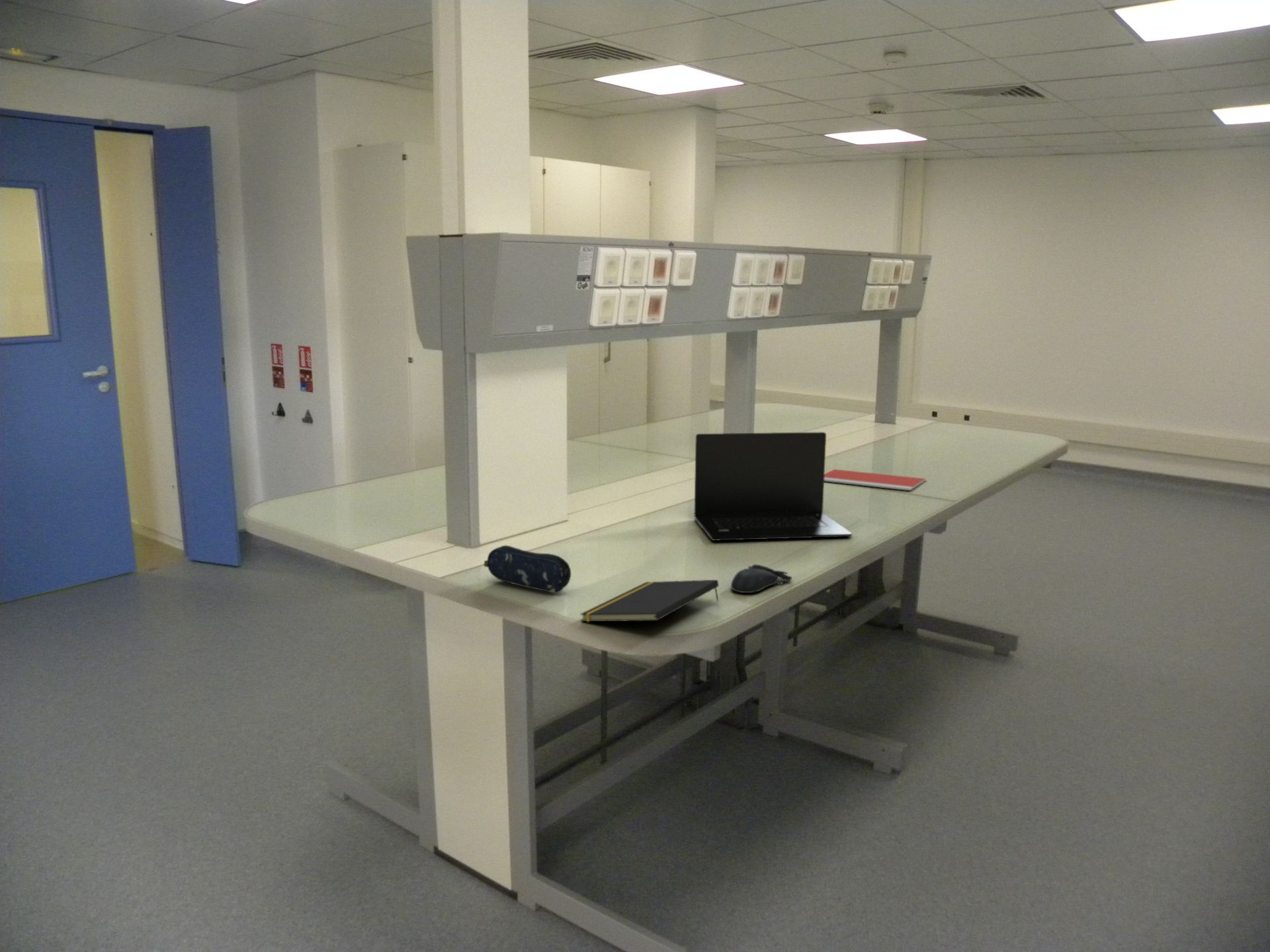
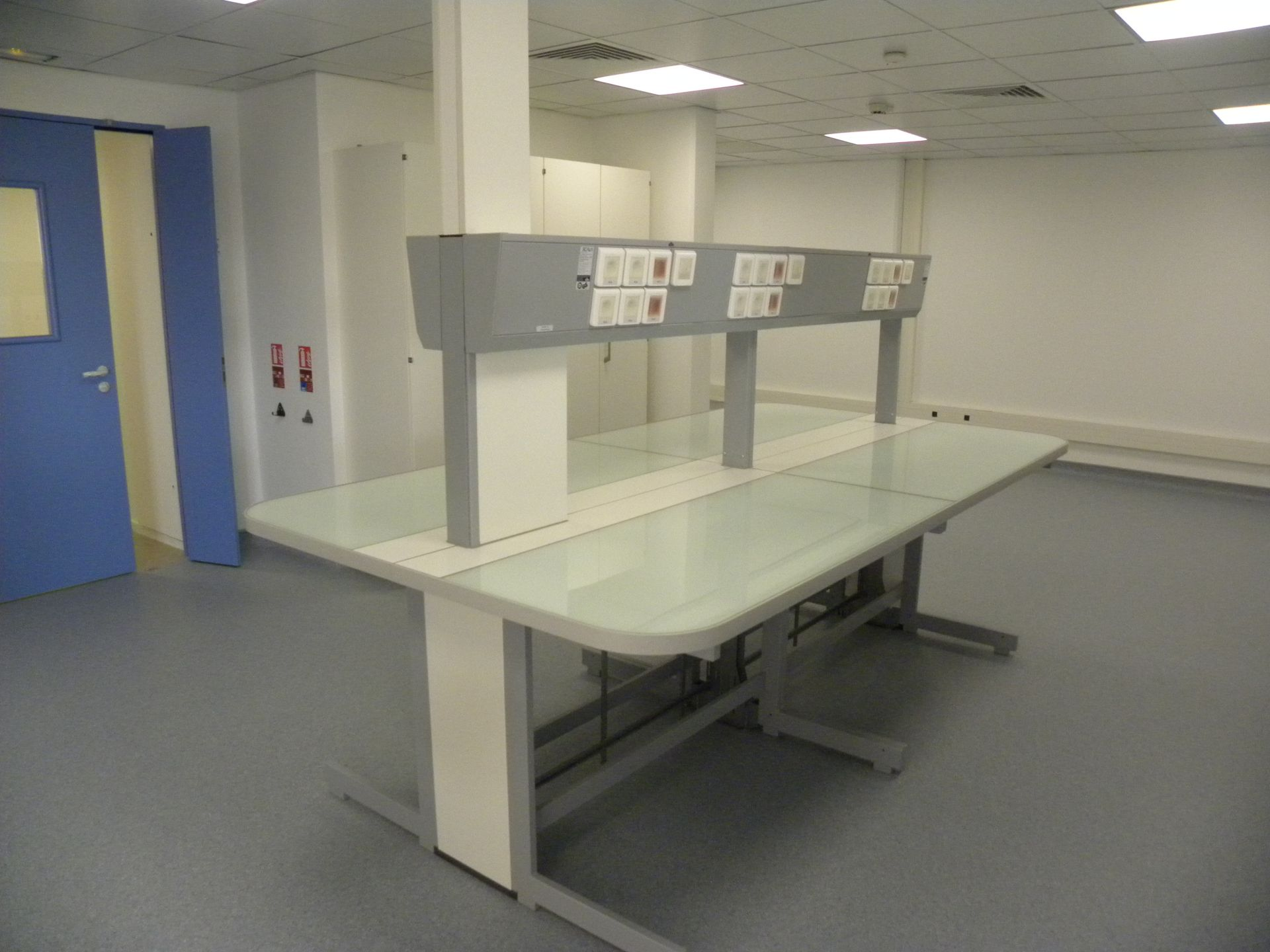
- pencil case [484,545,572,594]
- laptop [693,431,853,541]
- notebook [824,469,927,491]
- notepad [579,579,720,622]
- computer mouse [730,564,793,594]
